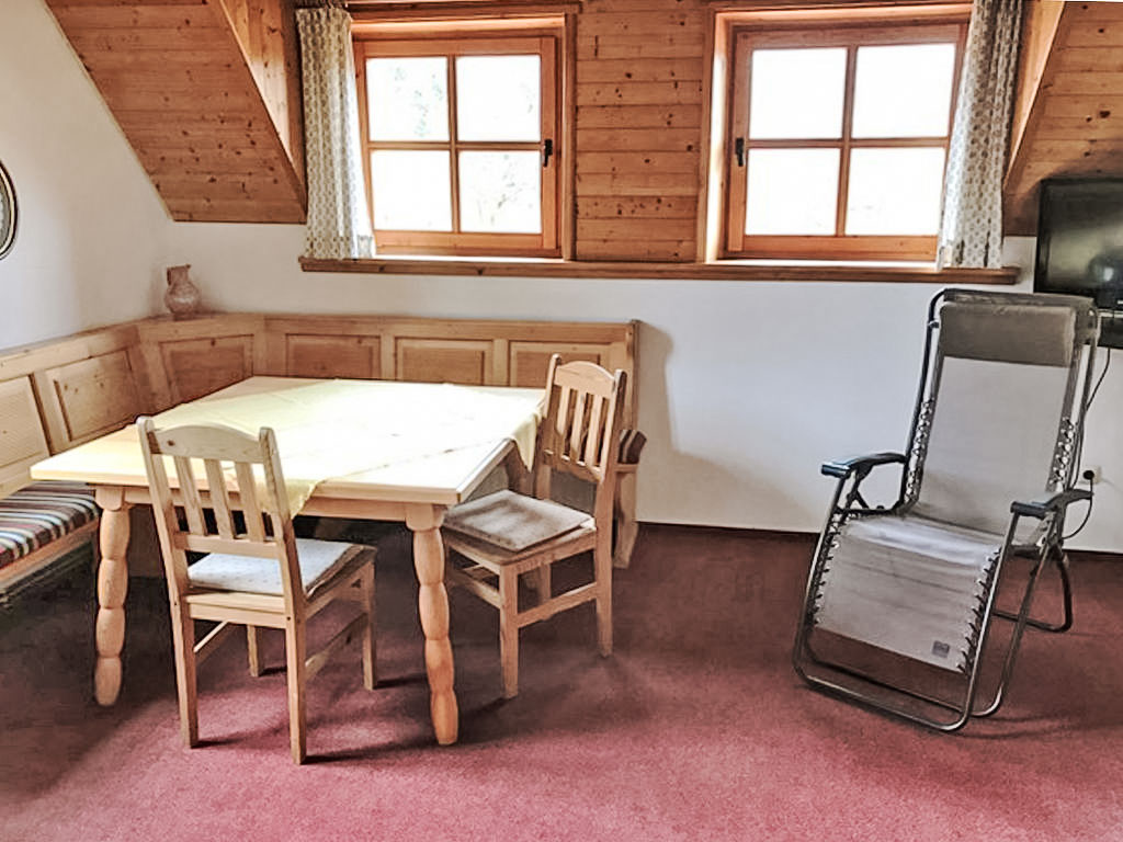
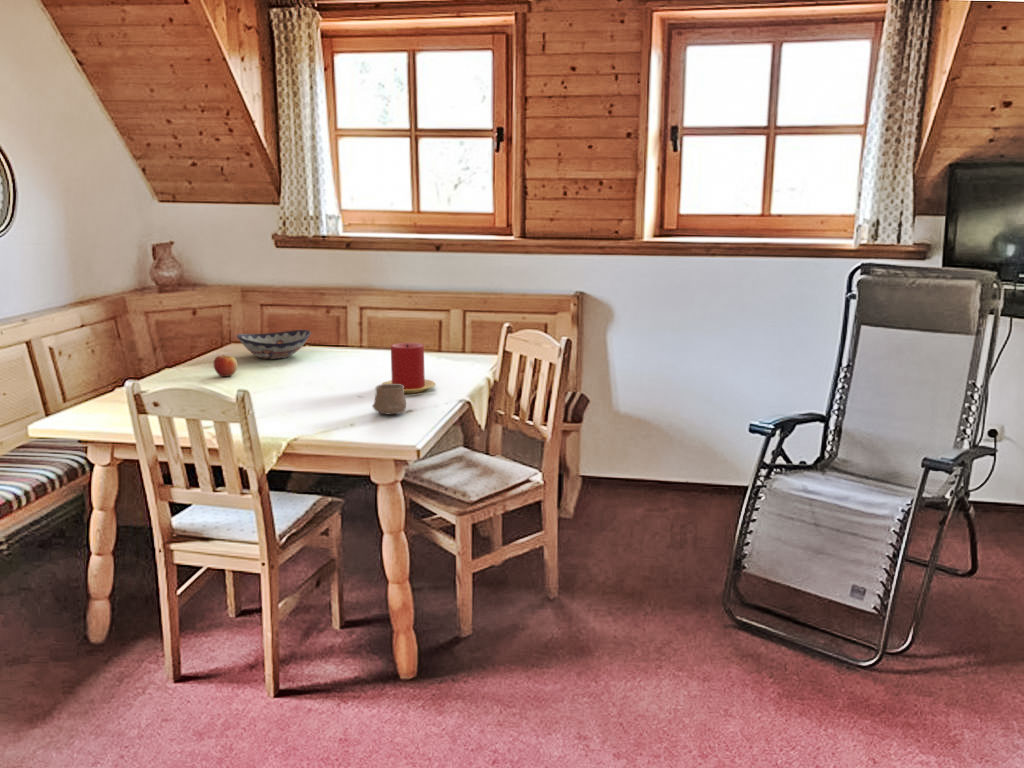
+ candle [381,342,437,394]
+ apple [212,355,239,378]
+ cup [371,383,407,415]
+ decorative bowl [236,329,312,360]
